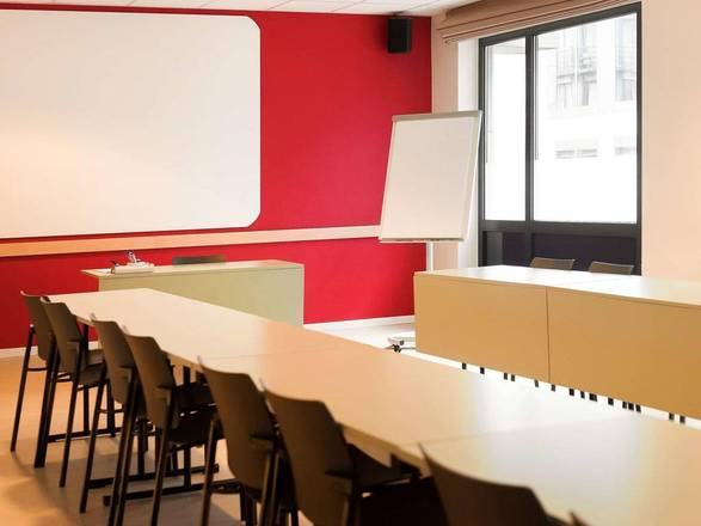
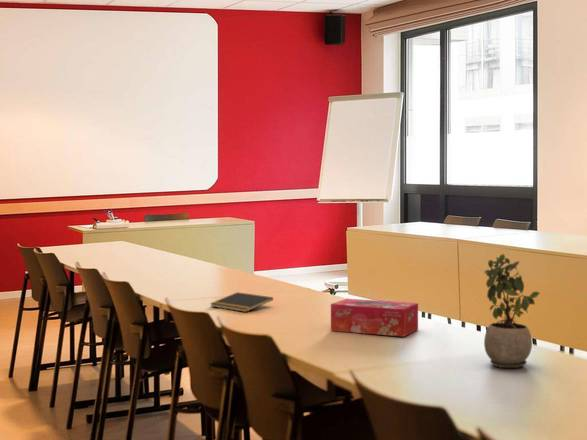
+ tissue box [330,298,419,338]
+ notepad [209,291,274,313]
+ potted plant [483,253,541,369]
